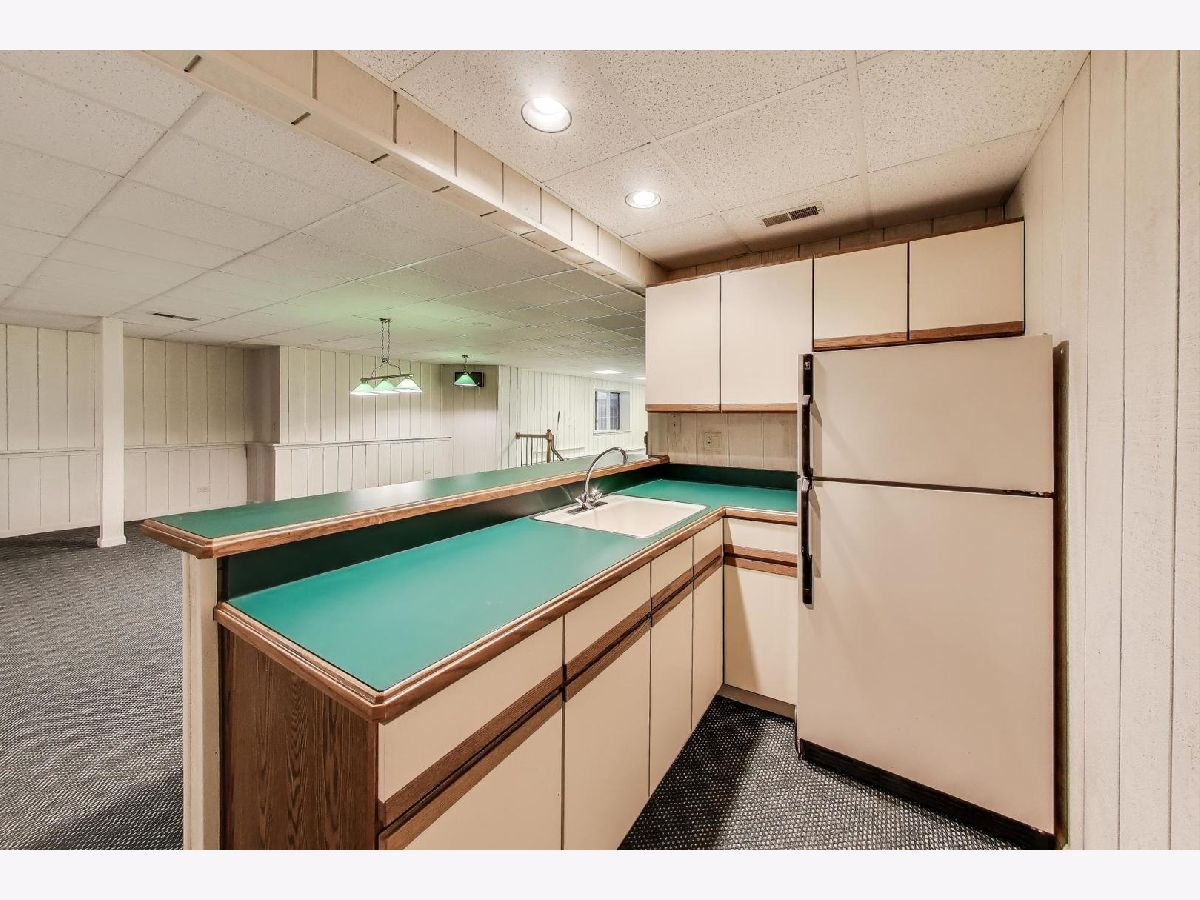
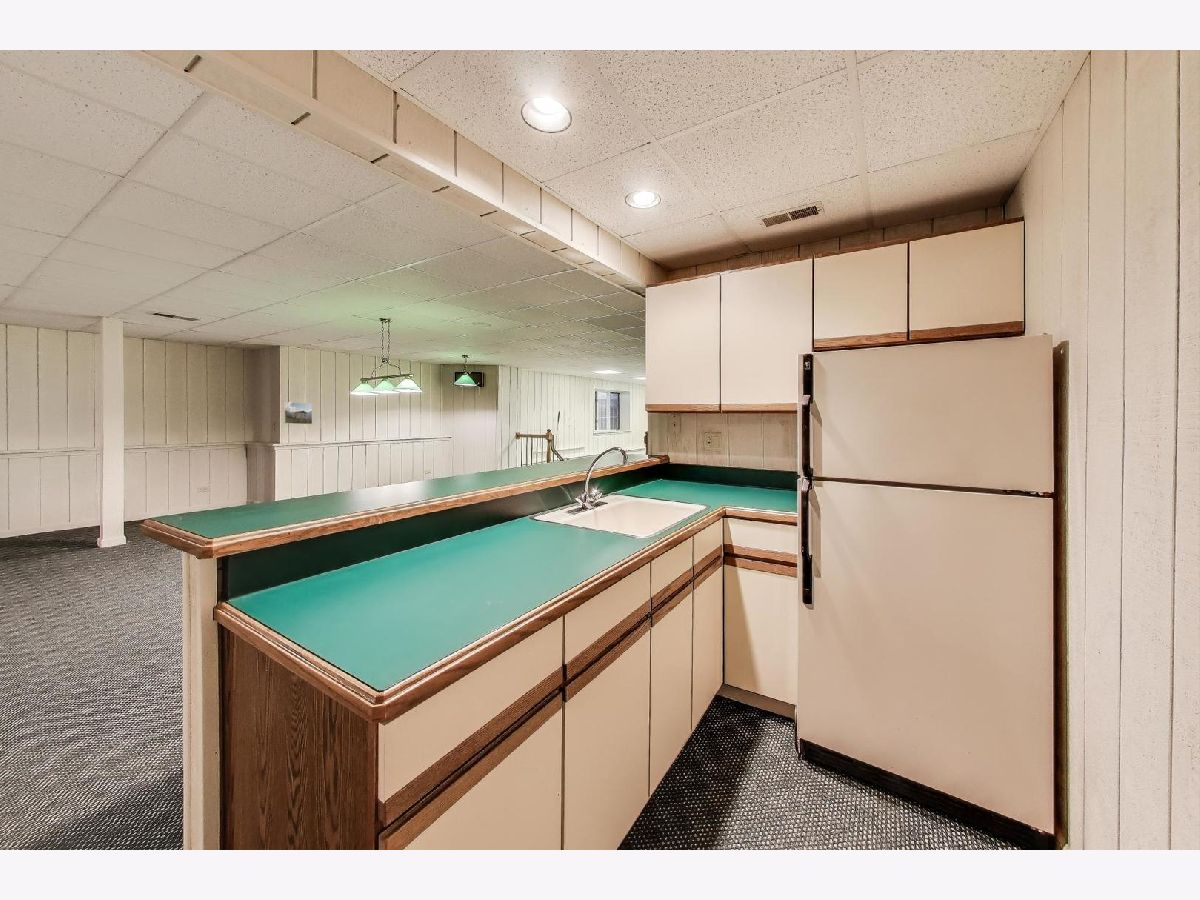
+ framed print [283,401,313,425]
